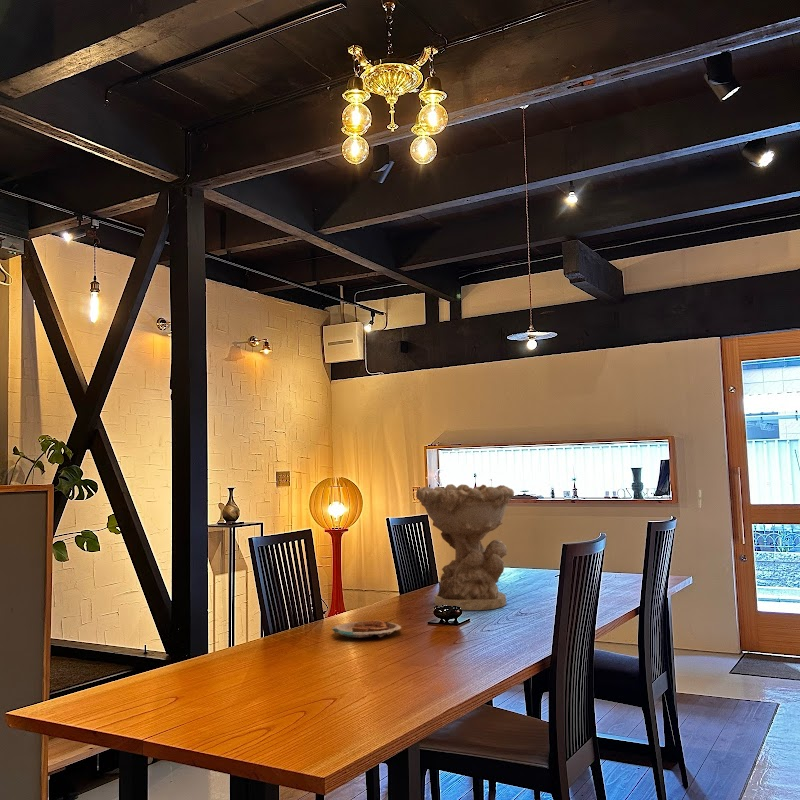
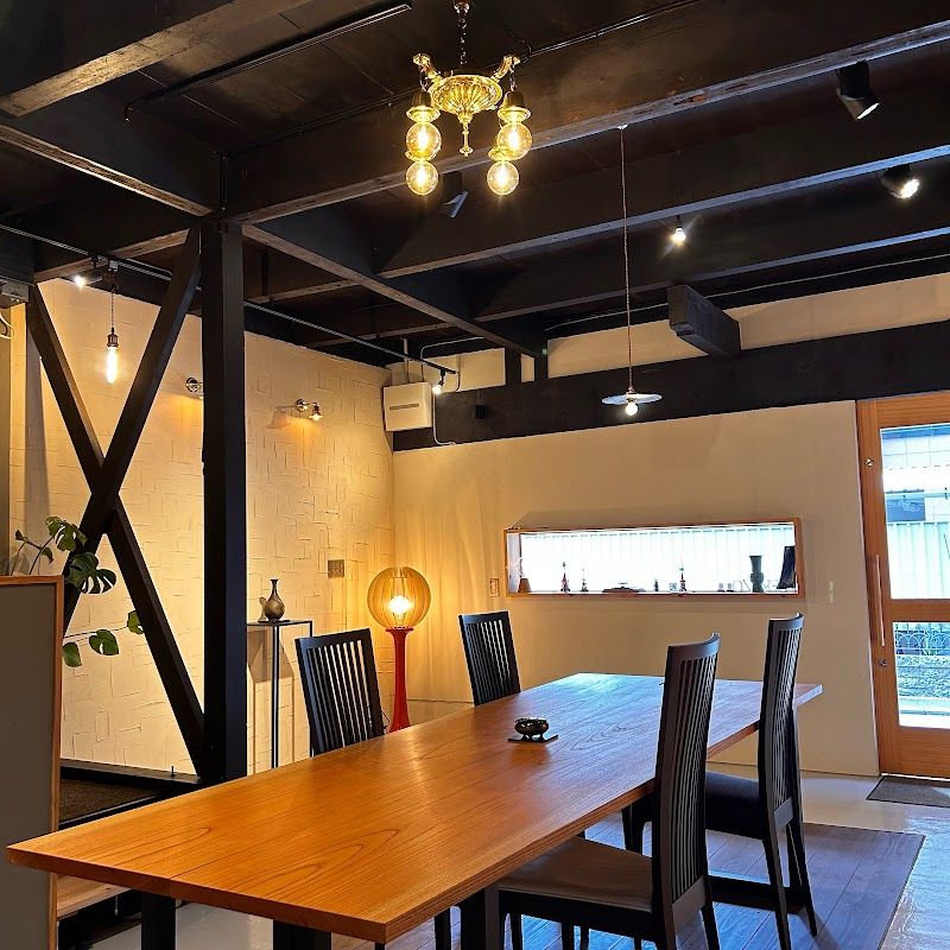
- plate [331,619,402,639]
- decorative bowl [415,483,515,611]
